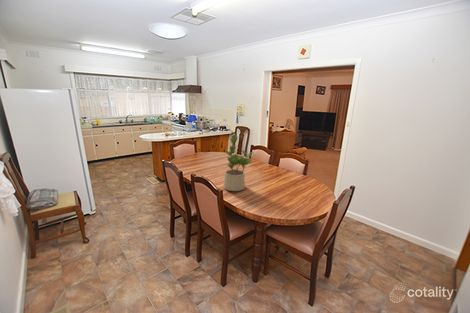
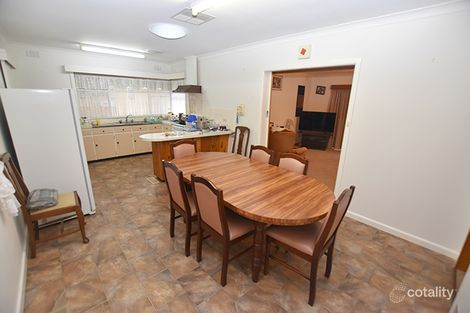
- potted plant [223,134,254,192]
